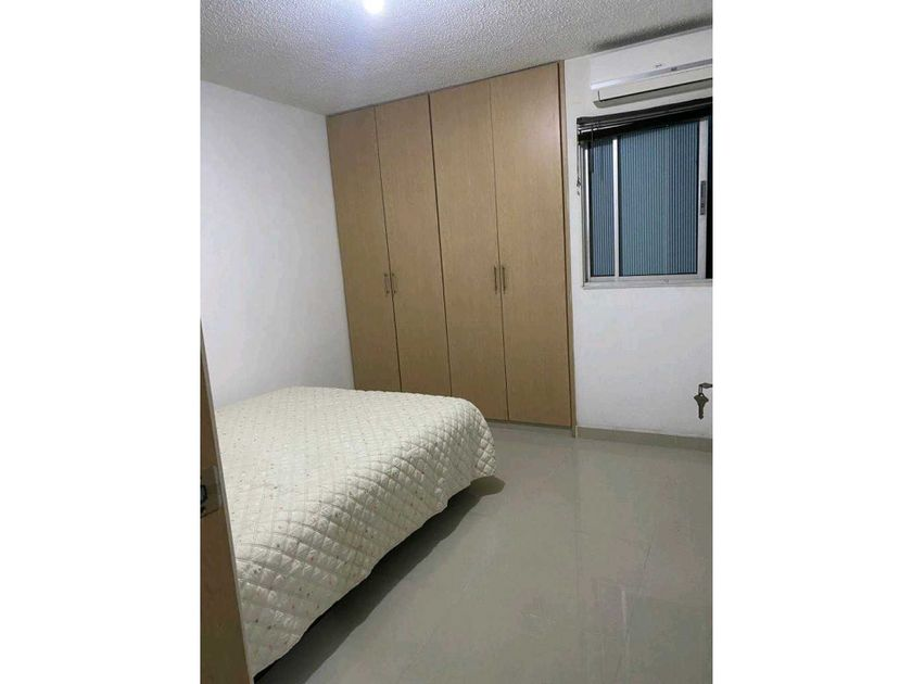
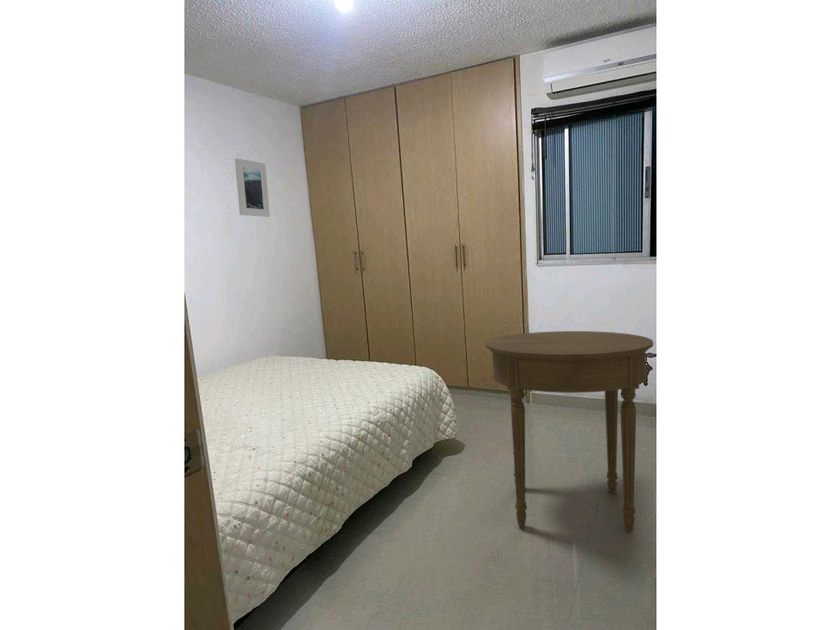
+ side table [484,330,654,532]
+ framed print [234,157,271,218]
